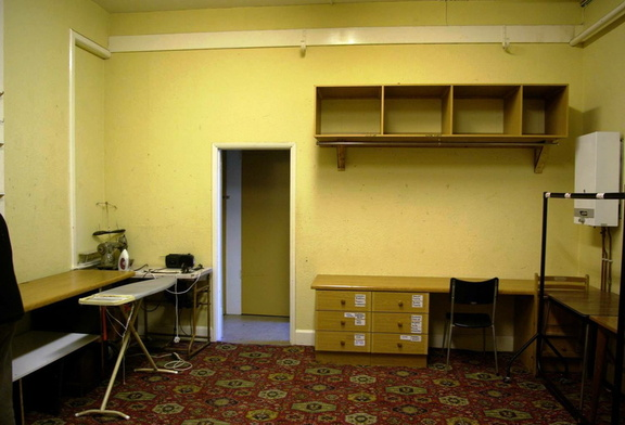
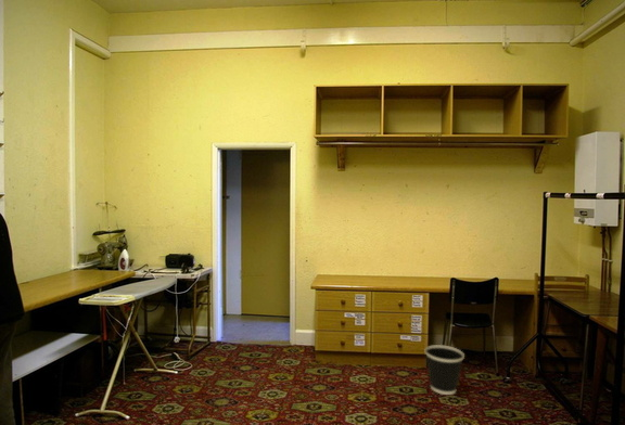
+ wastebasket [423,344,465,396]
